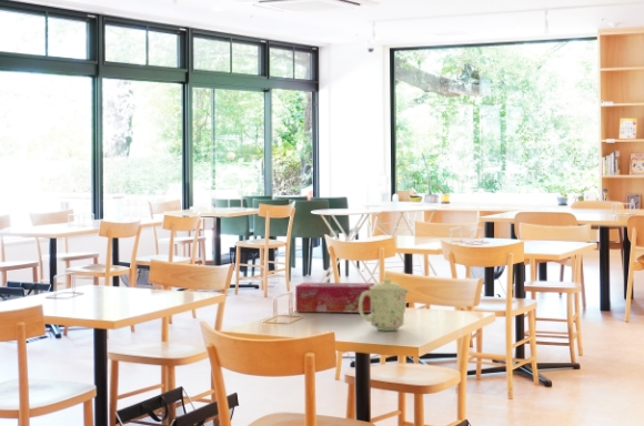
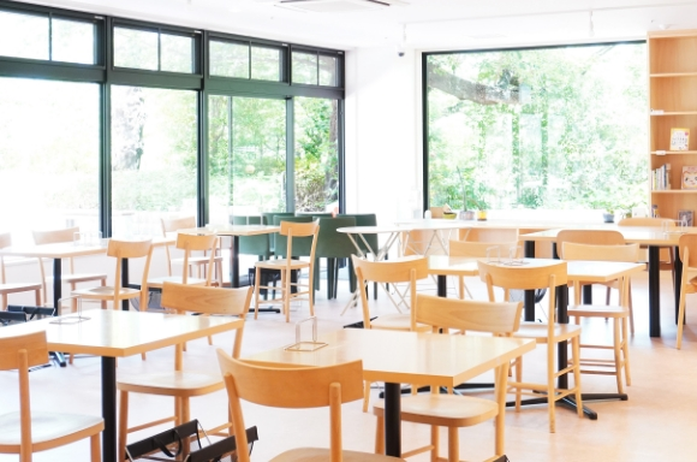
- tissue box [294,282,375,314]
- mug [359,277,411,332]
